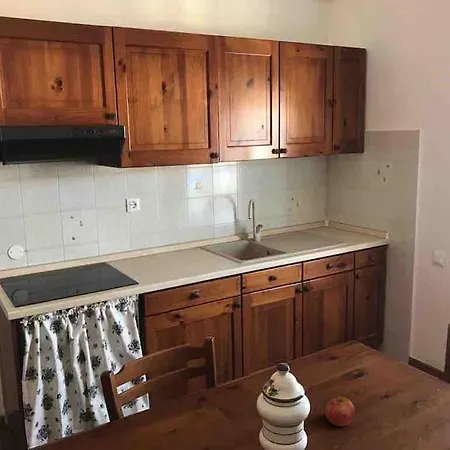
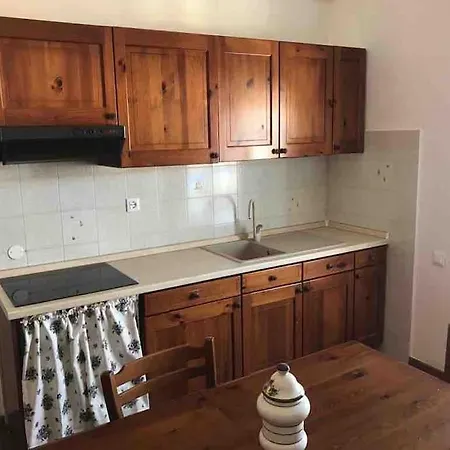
- apple [324,395,356,427]
